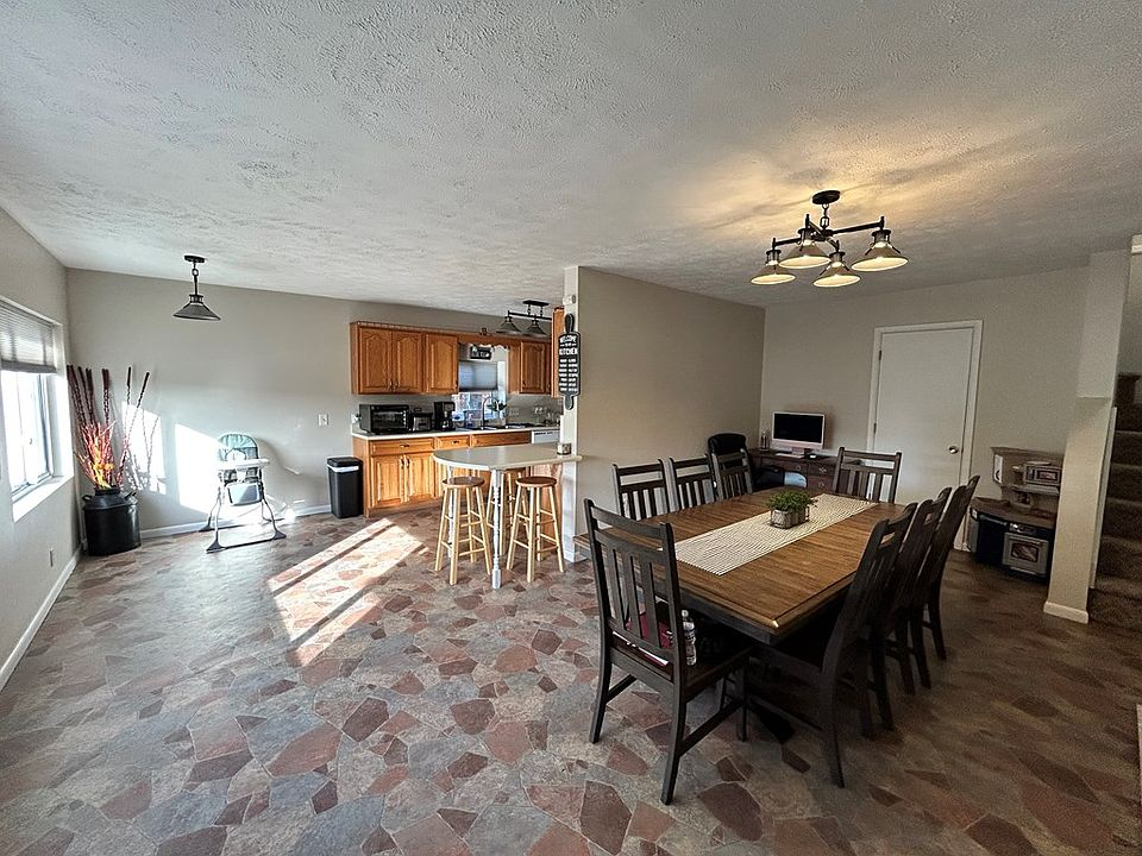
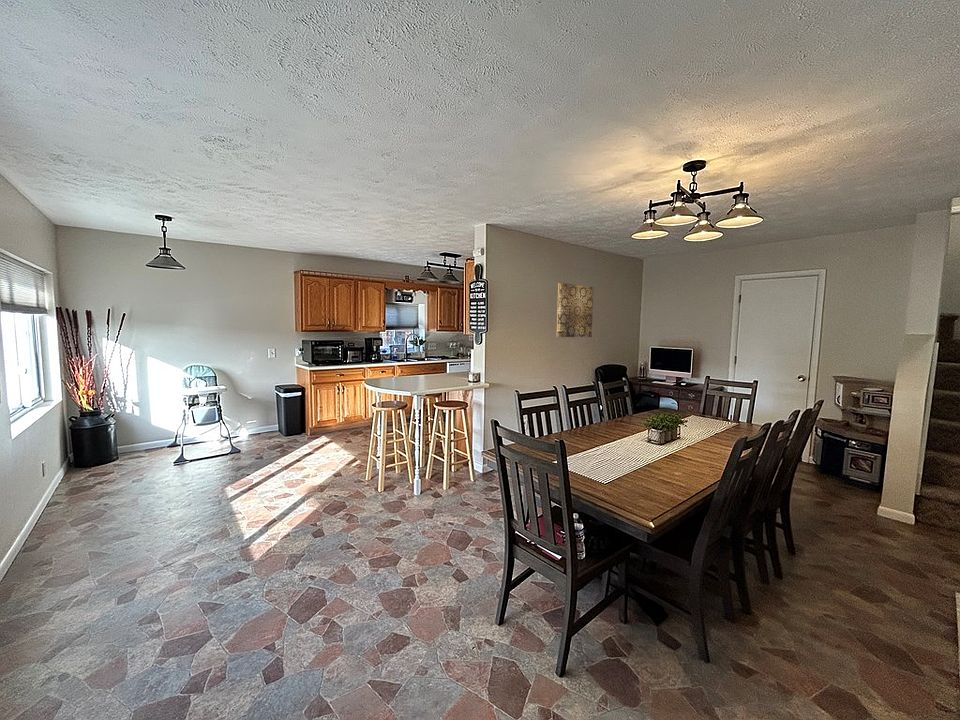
+ wall art [556,282,595,338]
